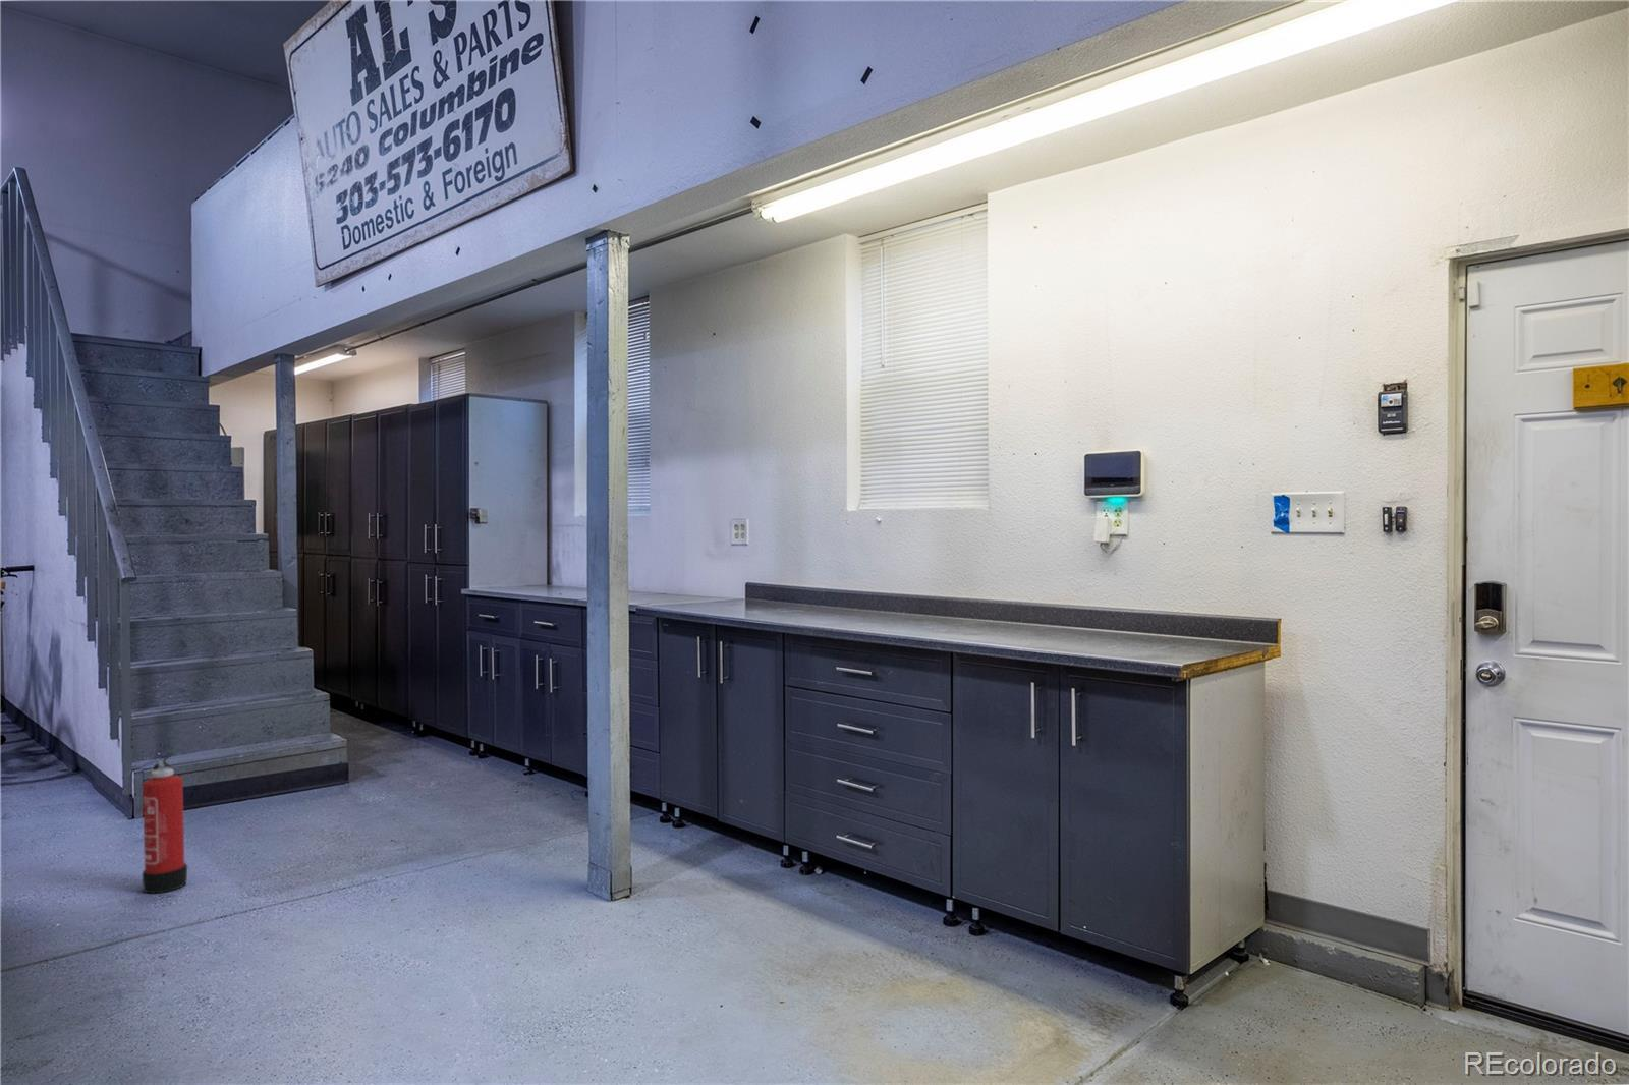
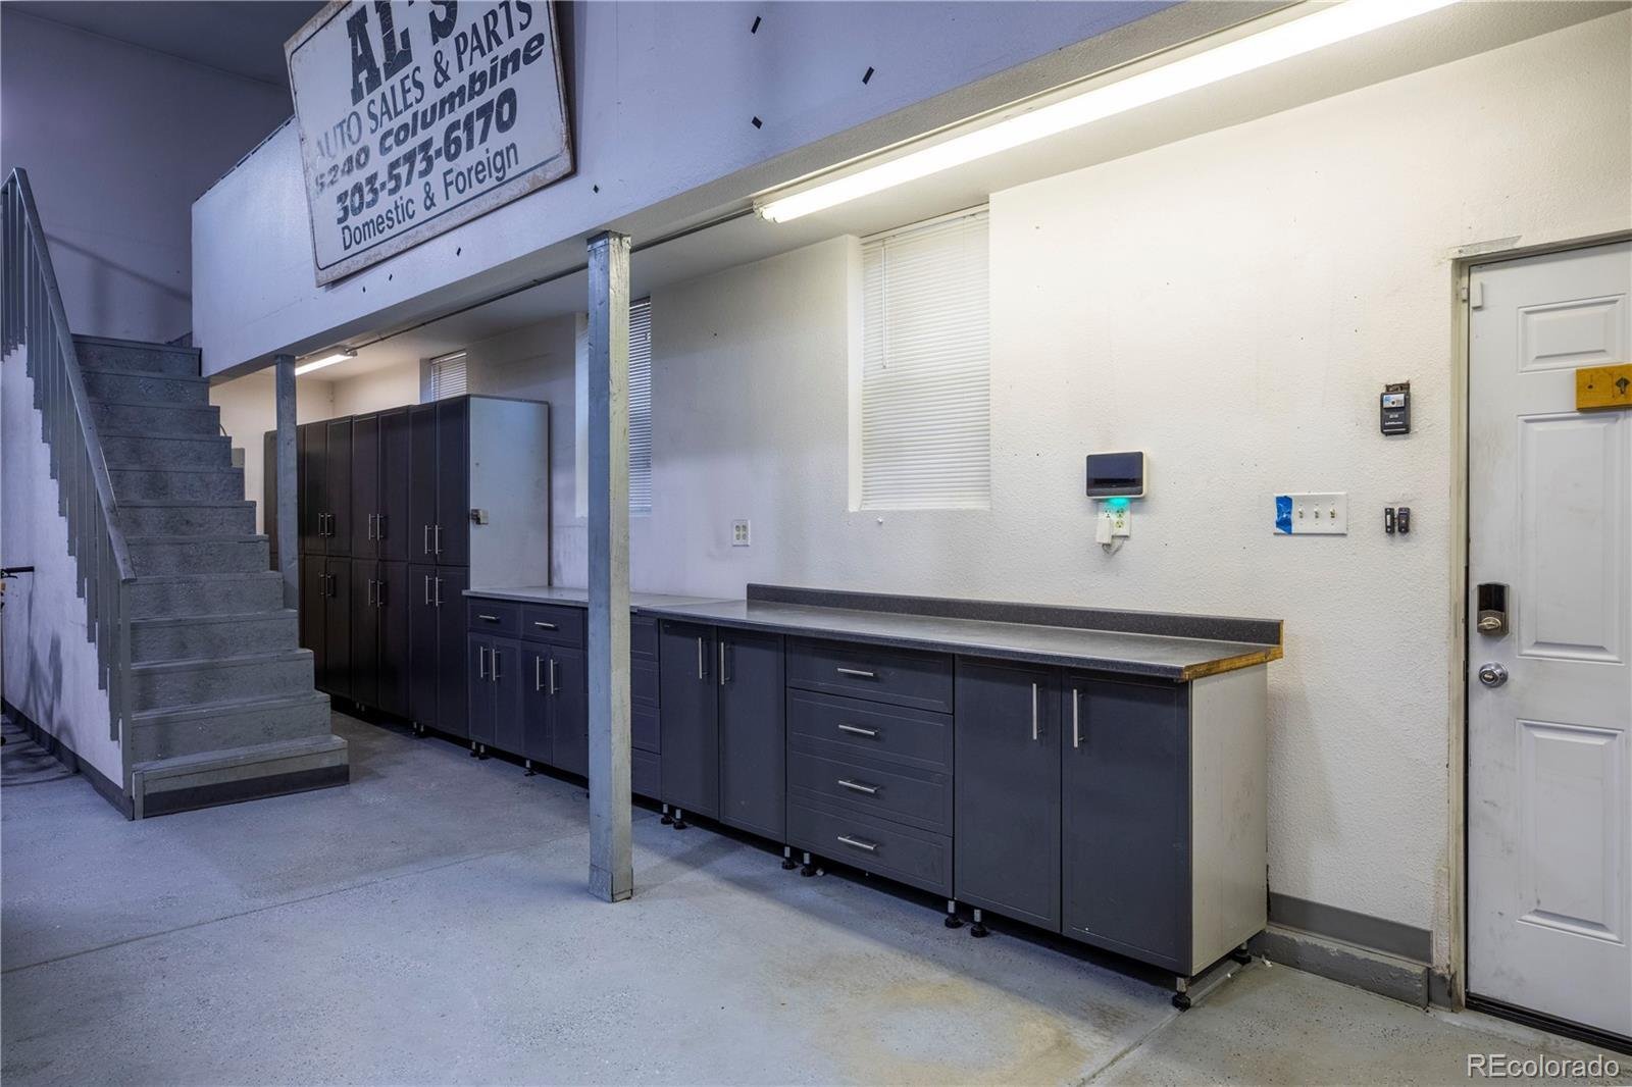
- fire extinguisher [140,751,189,895]
